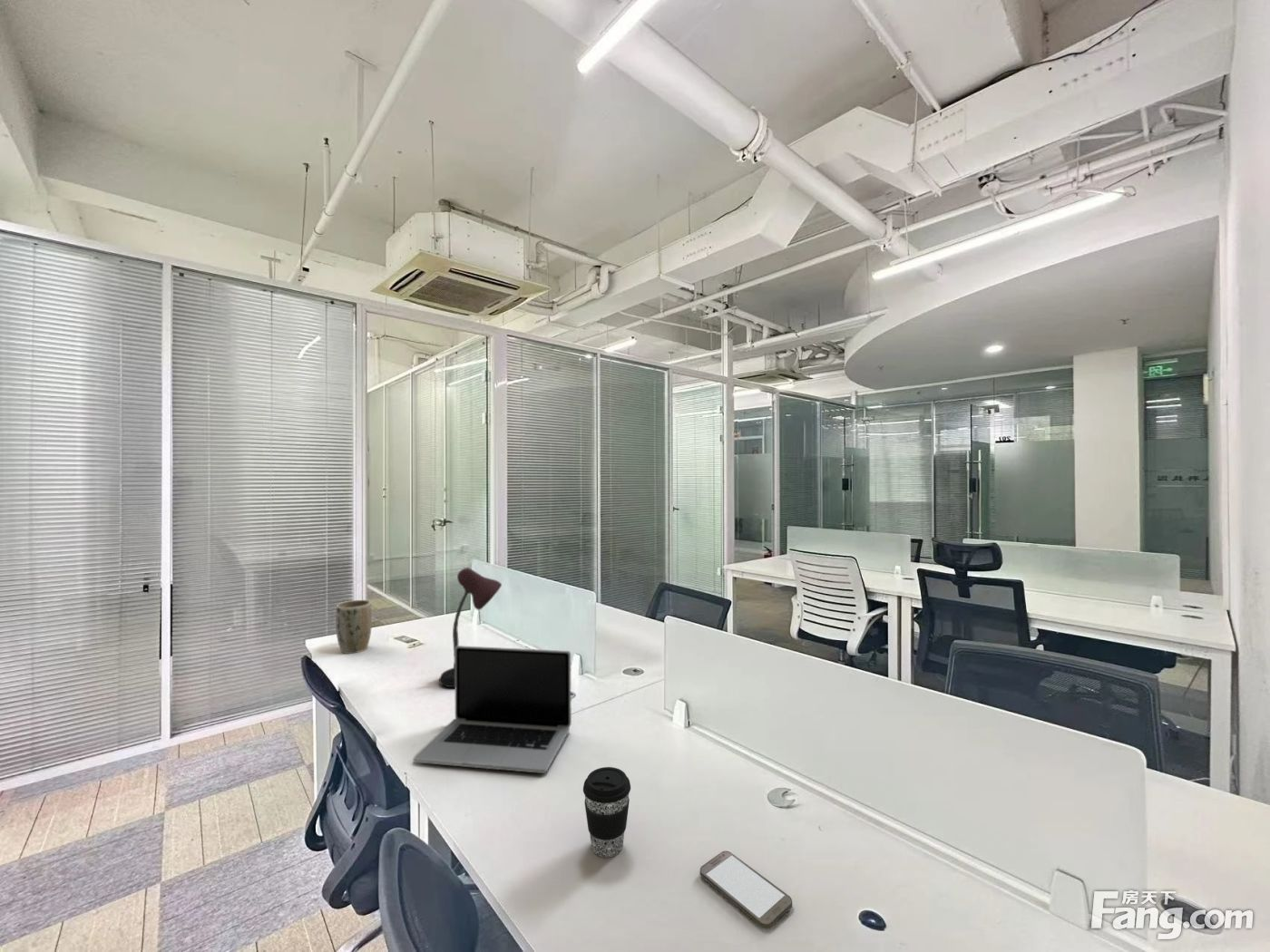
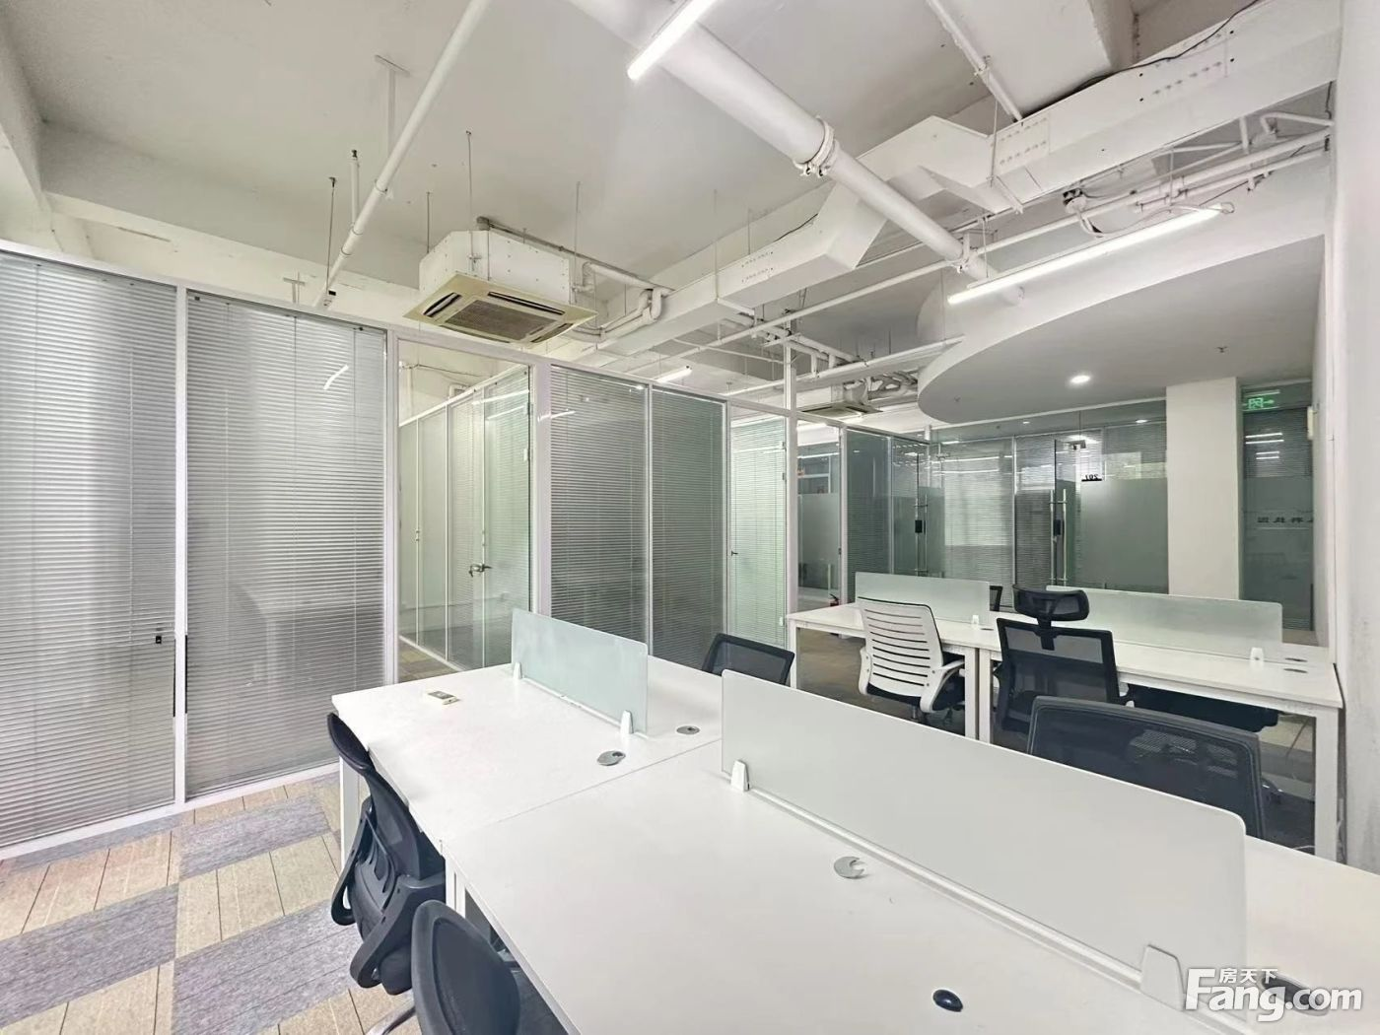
- desk lamp [438,567,503,688]
- smartphone [699,850,793,929]
- plant pot [335,599,373,655]
- coffee cup [582,766,631,858]
- laptop [412,645,572,774]
